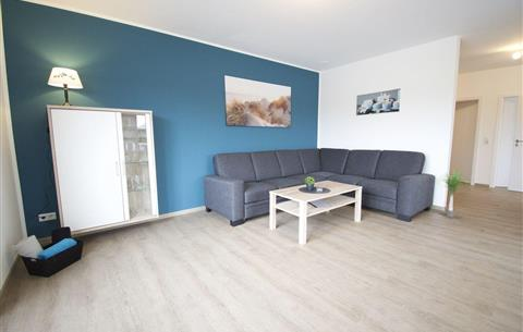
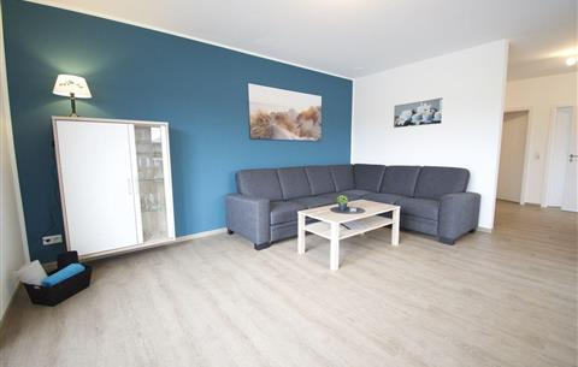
- potted plant [435,168,474,219]
